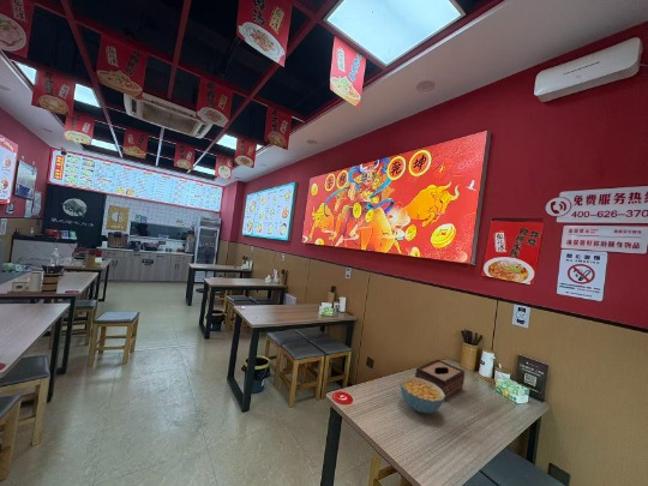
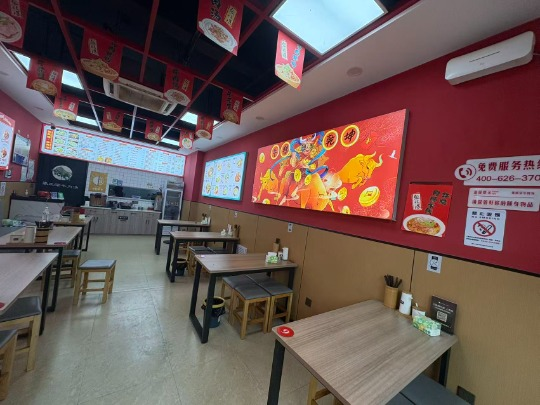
- cereal bowl [400,376,445,414]
- tissue box [414,359,466,401]
